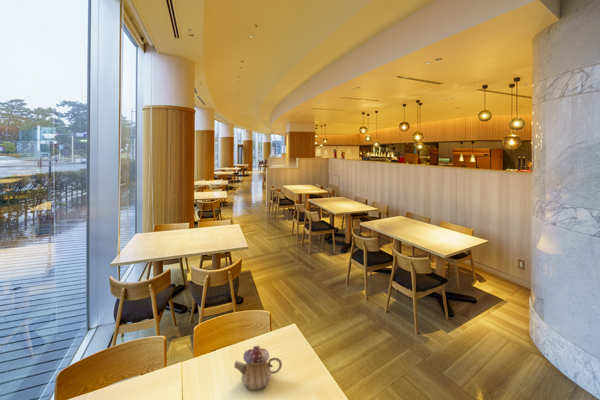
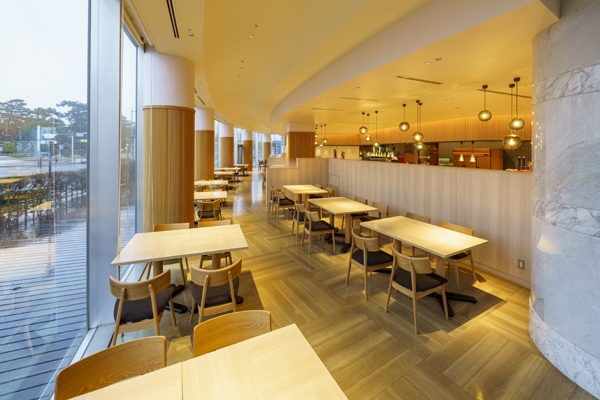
- teapot [233,345,283,391]
